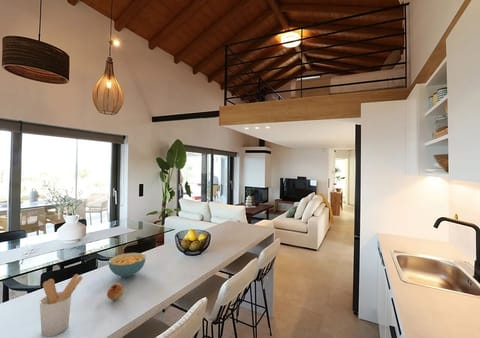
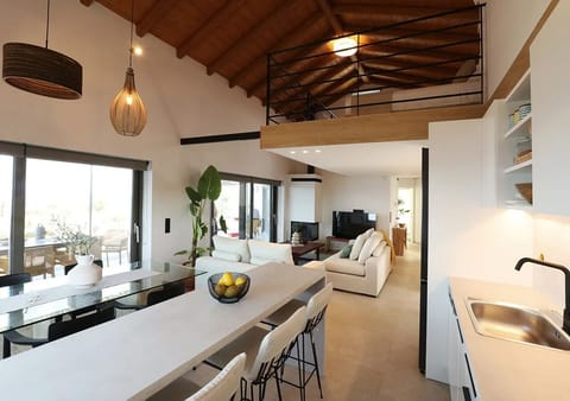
- fruit [106,282,124,301]
- cereal bowl [108,252,147,278]
- utensil holder [39,273,84,337]
